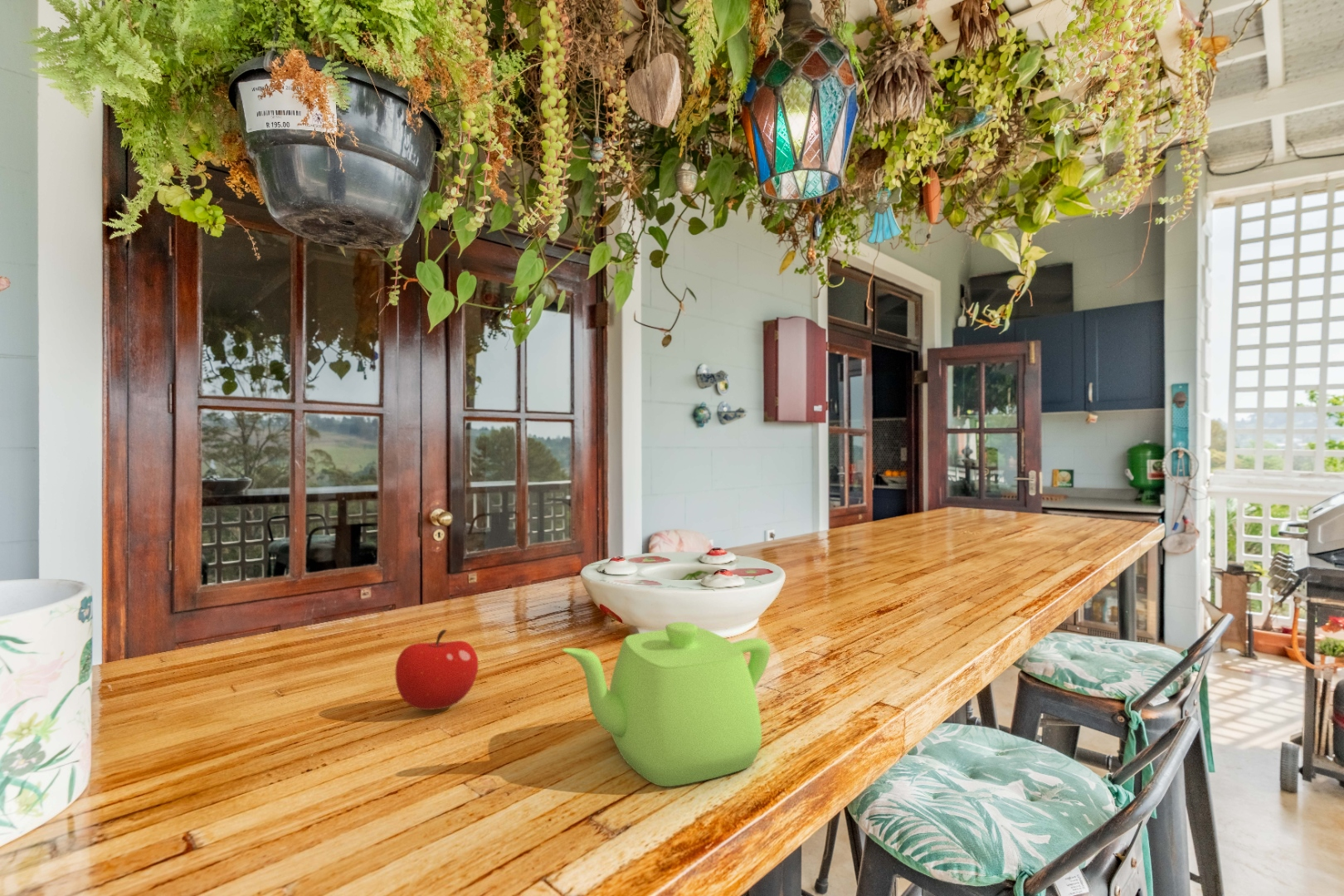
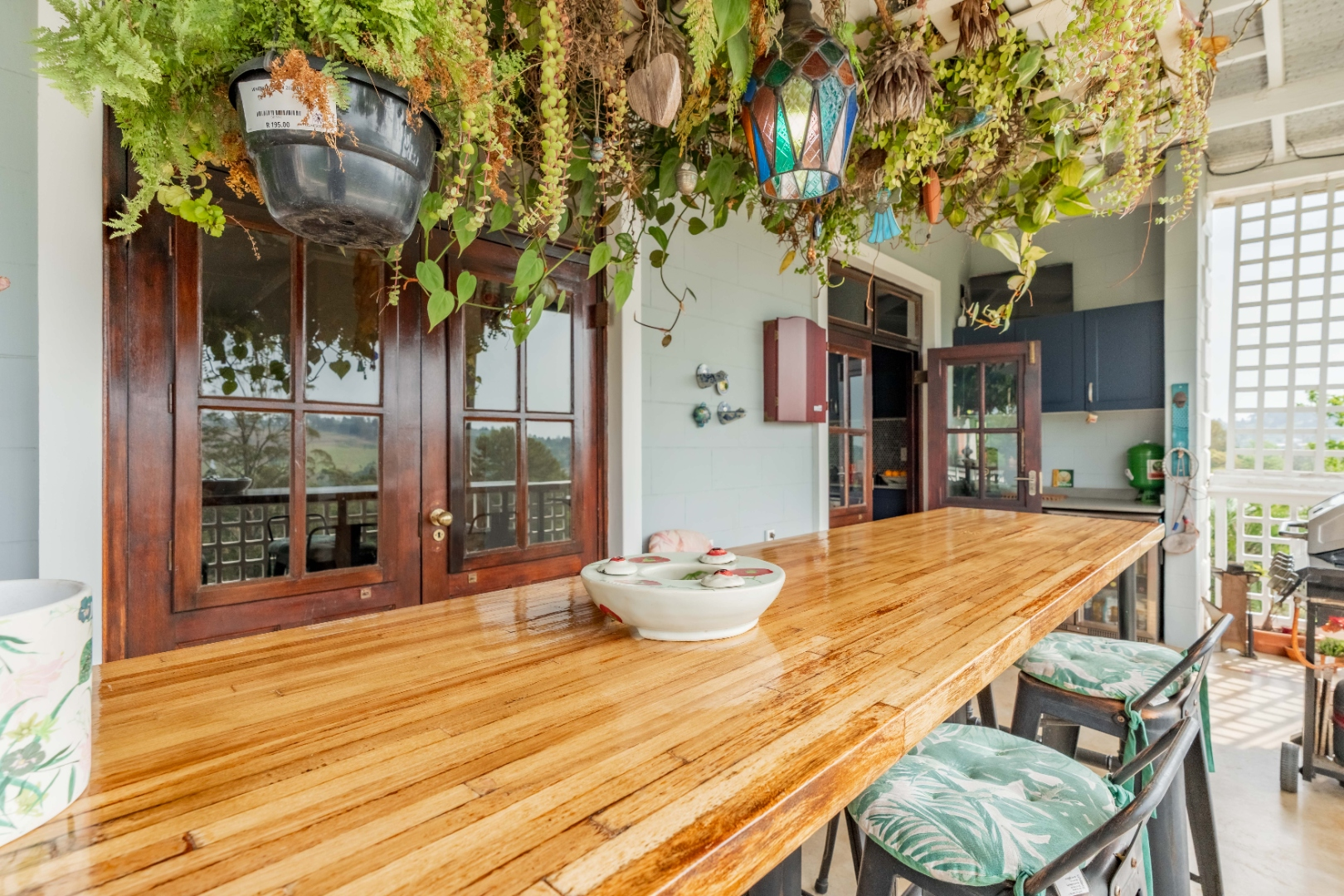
- teapot [561,621,771,787]
- apple [394,629,479,711]
